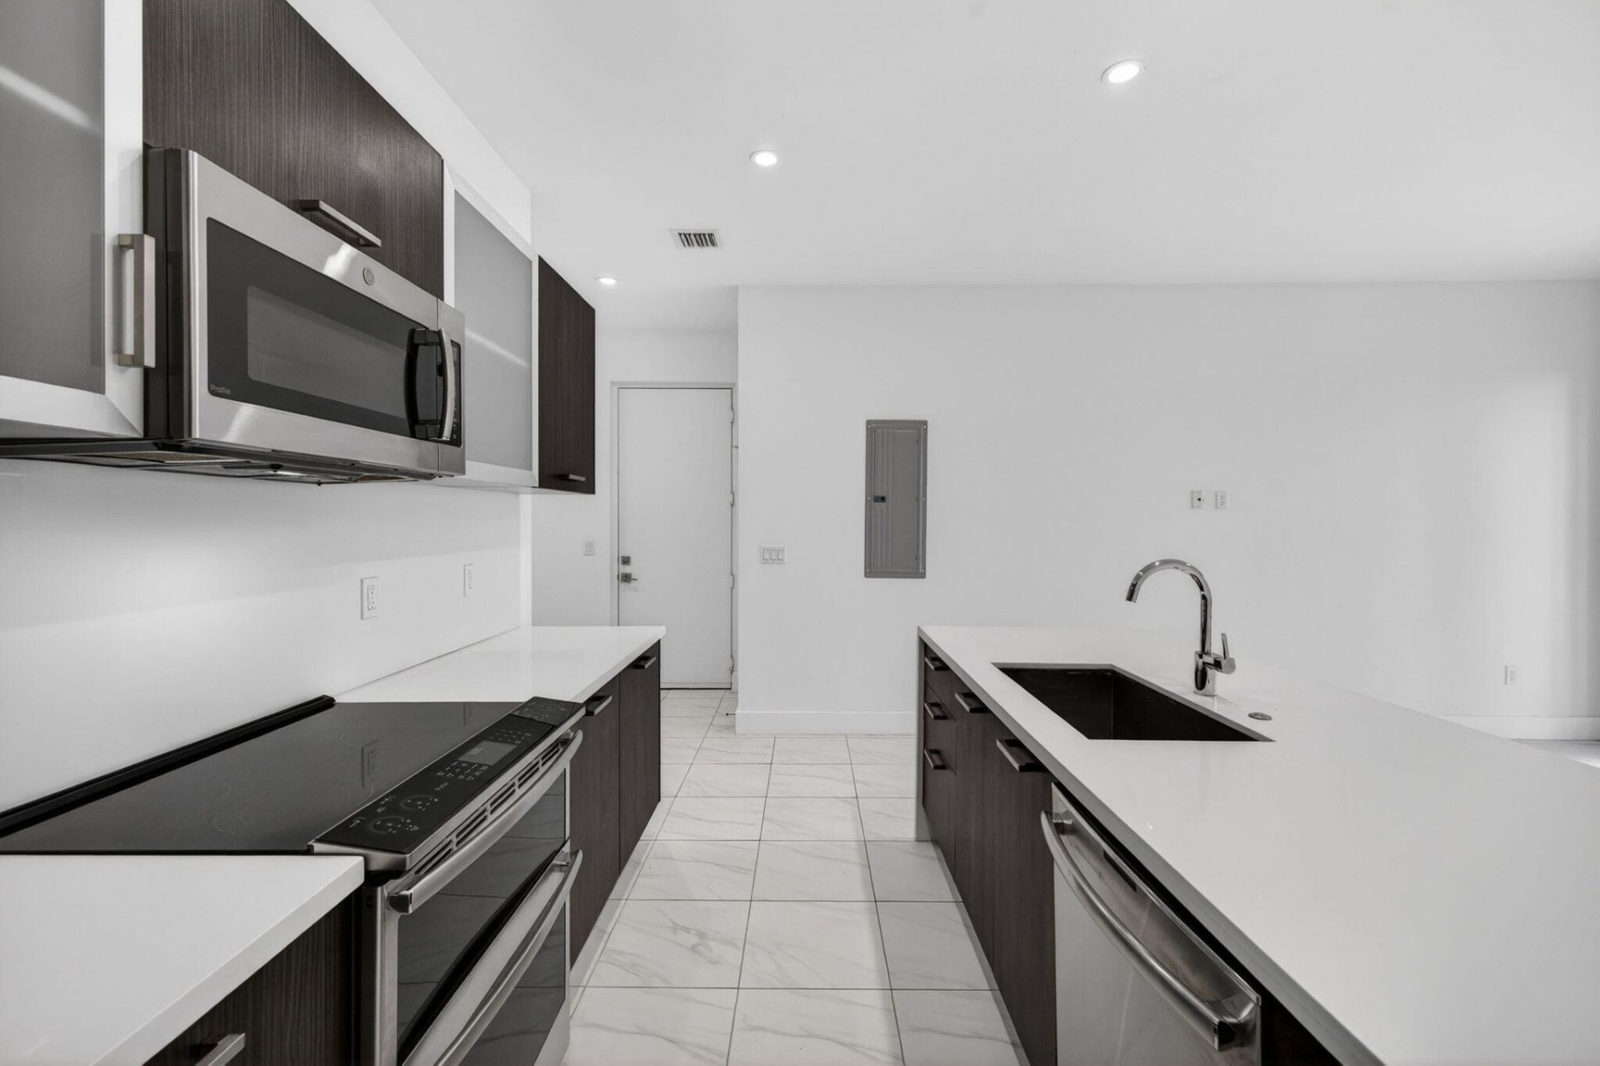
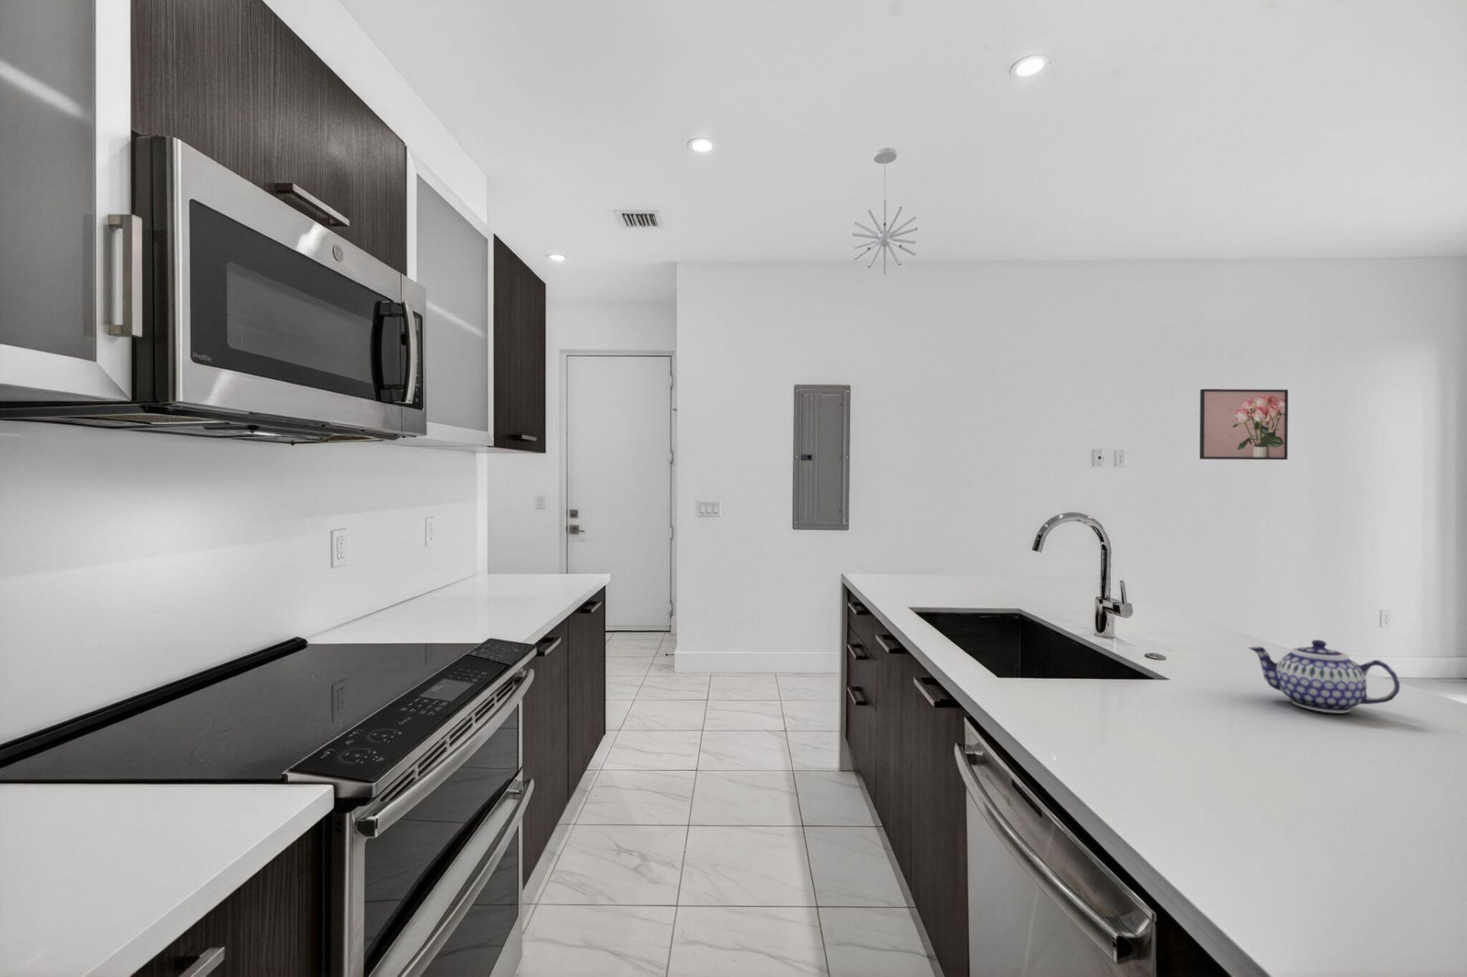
+ teapot [1249,639,1400,714]
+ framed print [1199,388,1289,460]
+ pendant light [852,147,918,276]
